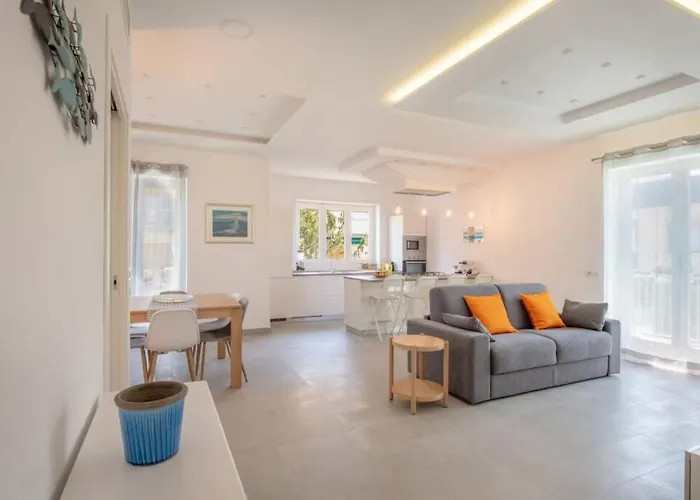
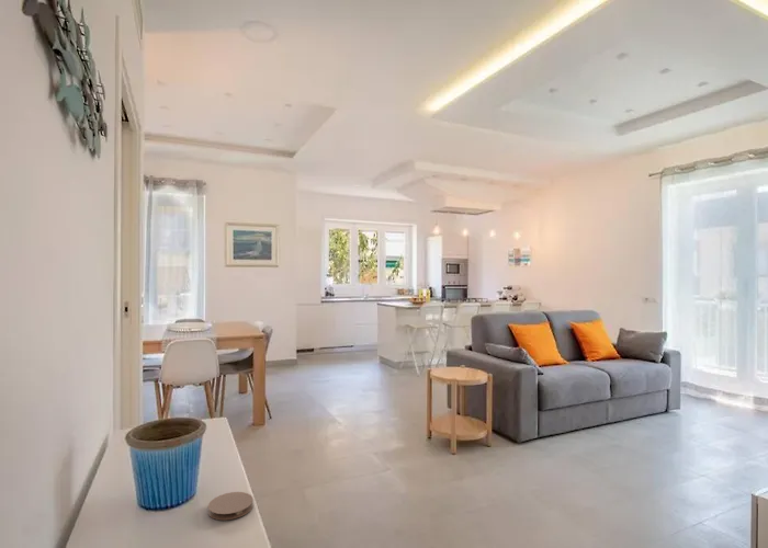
+ coaster [207,491,255,522]
